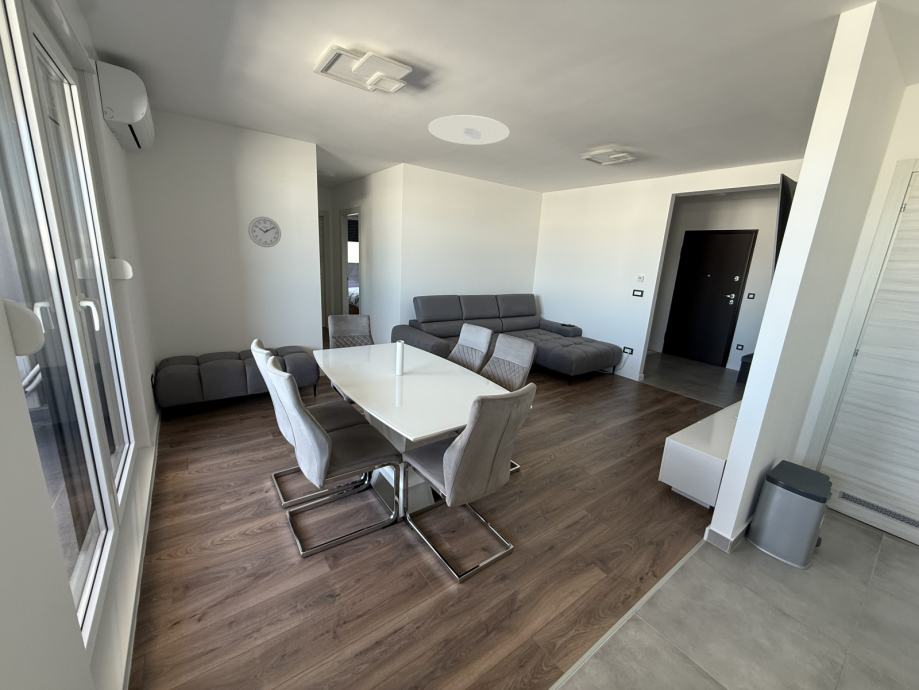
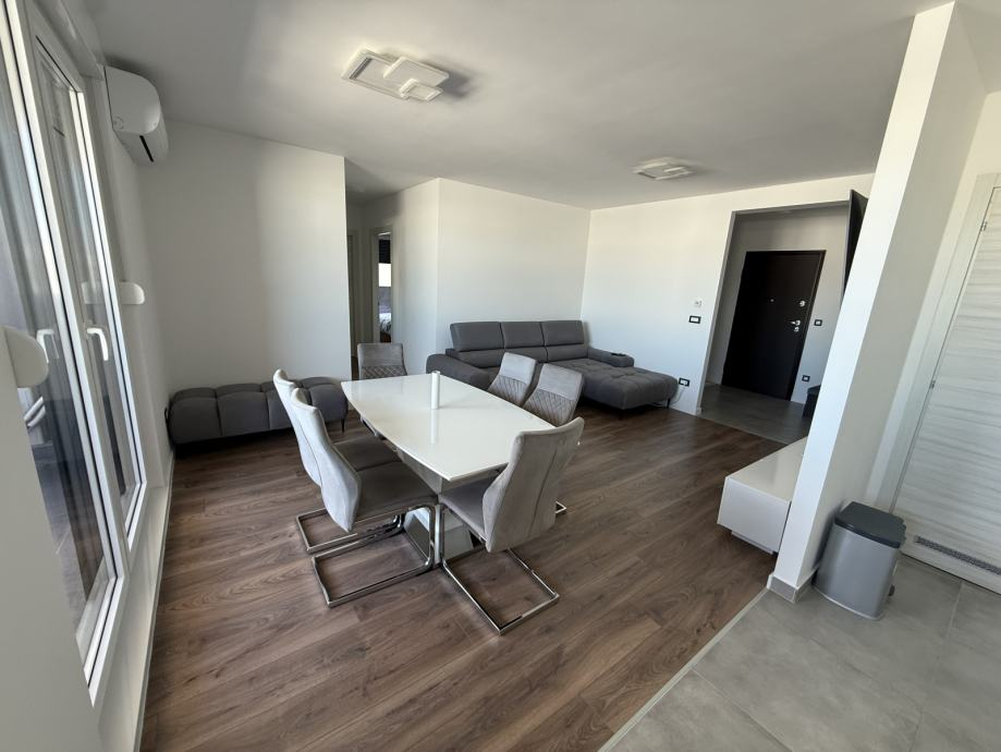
- wall clock [247,216,282,248]
- ceiling lamp [427,114,510,146]
